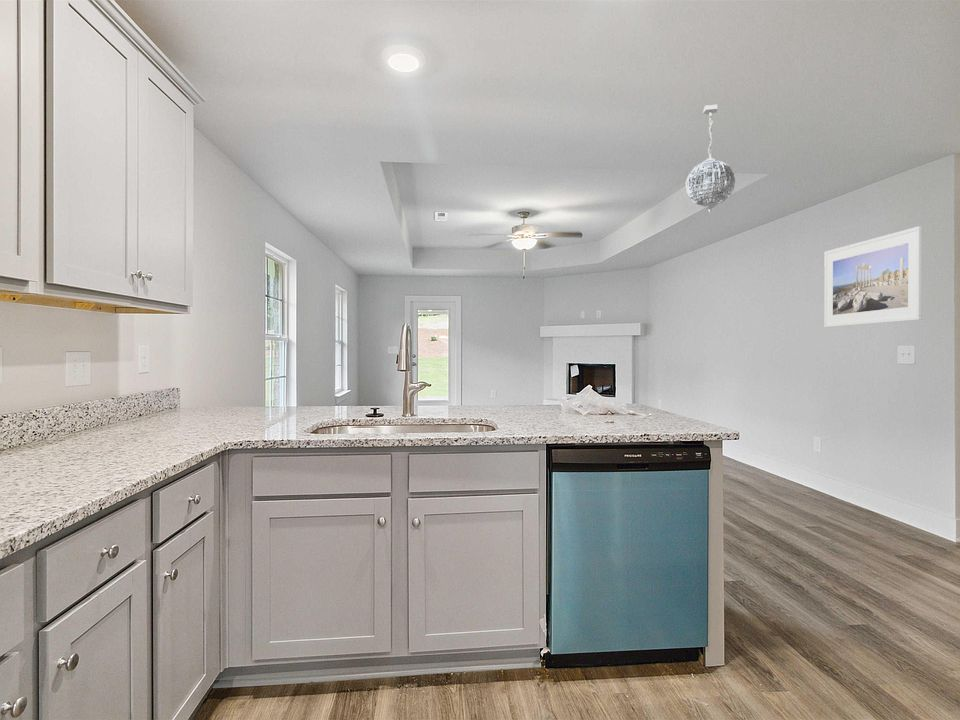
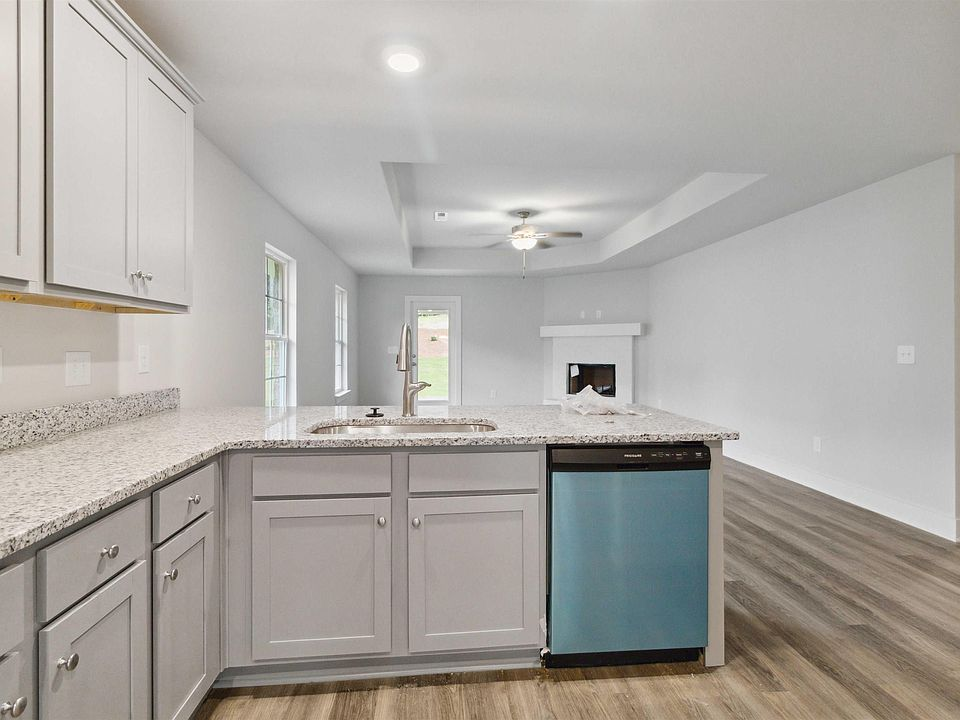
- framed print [823,225,923,328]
- pendant light [685,104,736,213]
